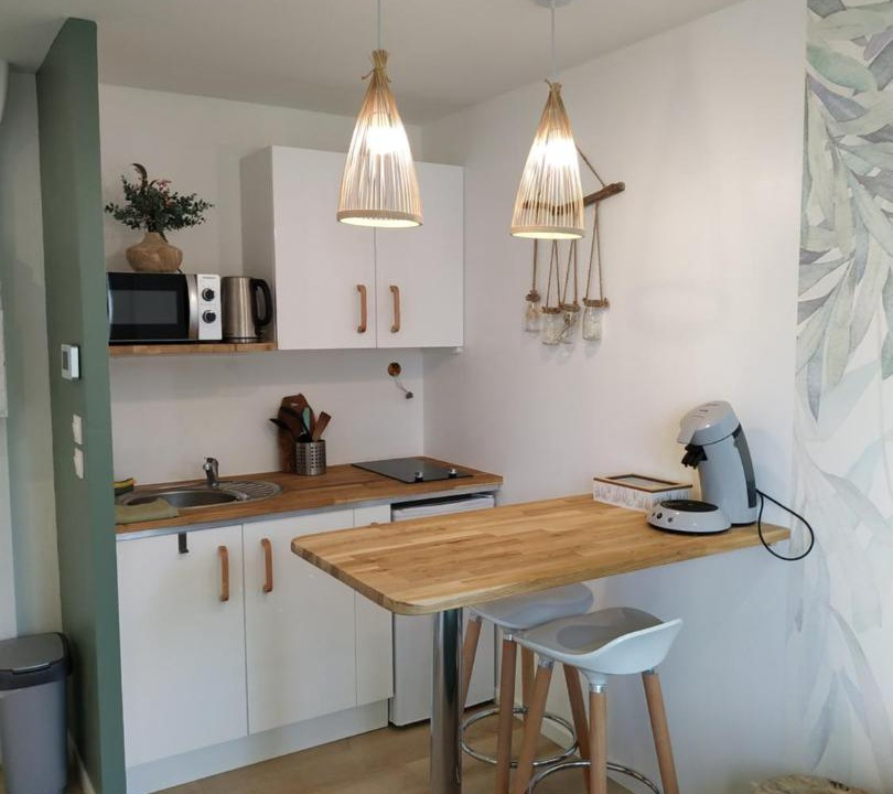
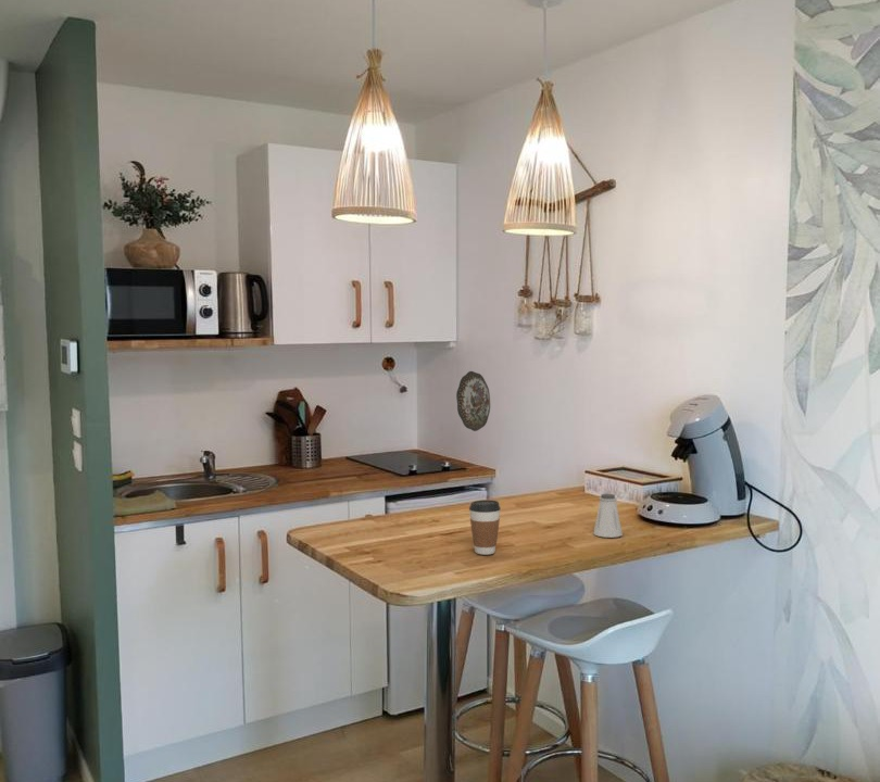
+ coffee cup [468,500,502,556]
+ saltshaker [592,493,624,539]
+ decorative plate [455,370,491,432]
